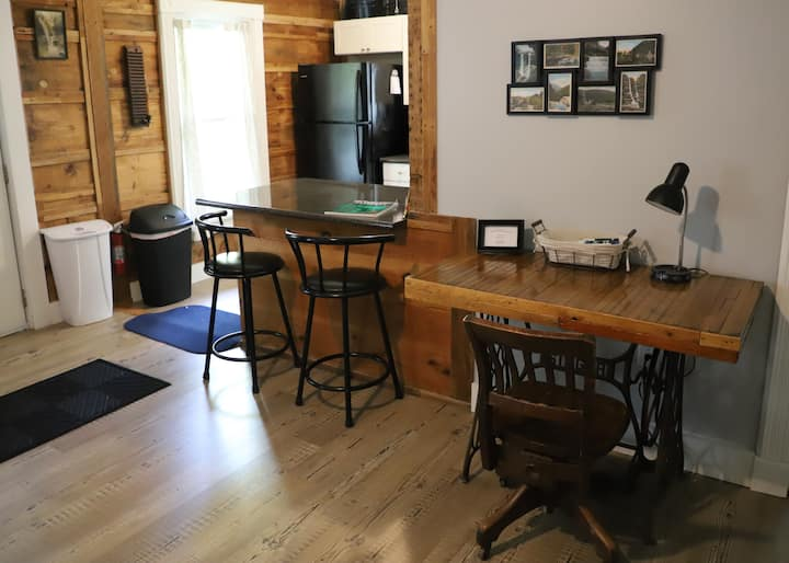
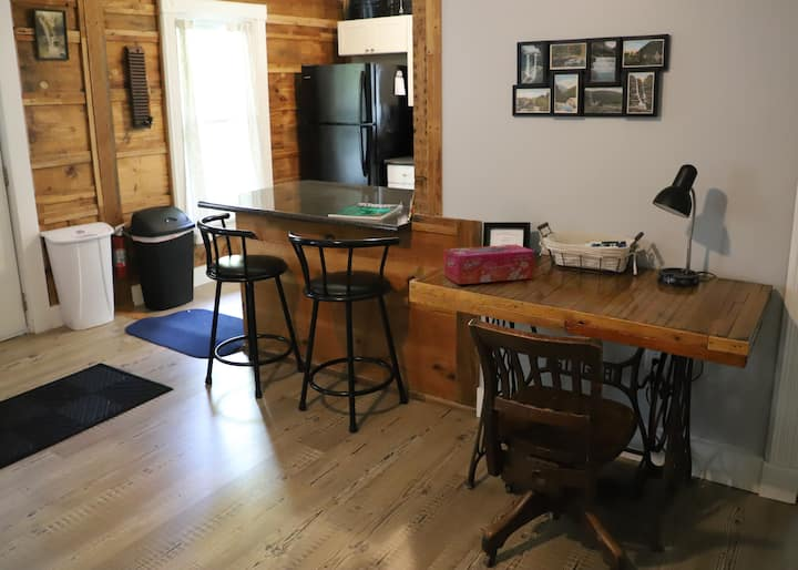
+ tissue box [442,243,535,285]
